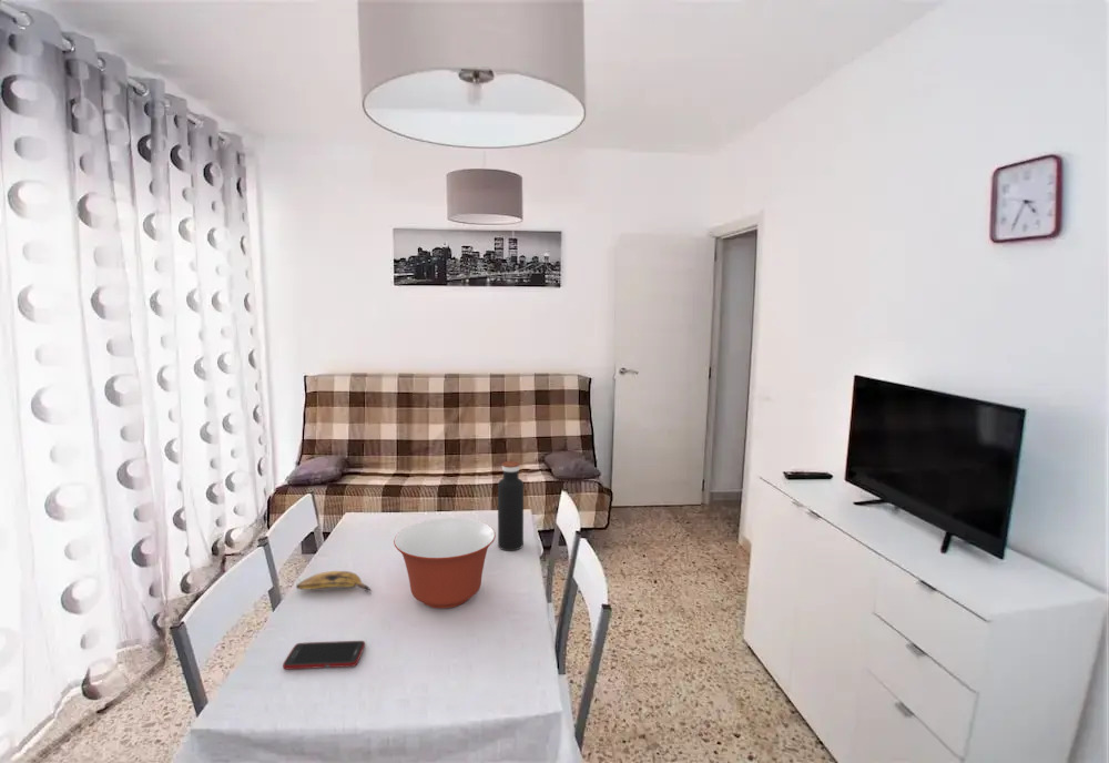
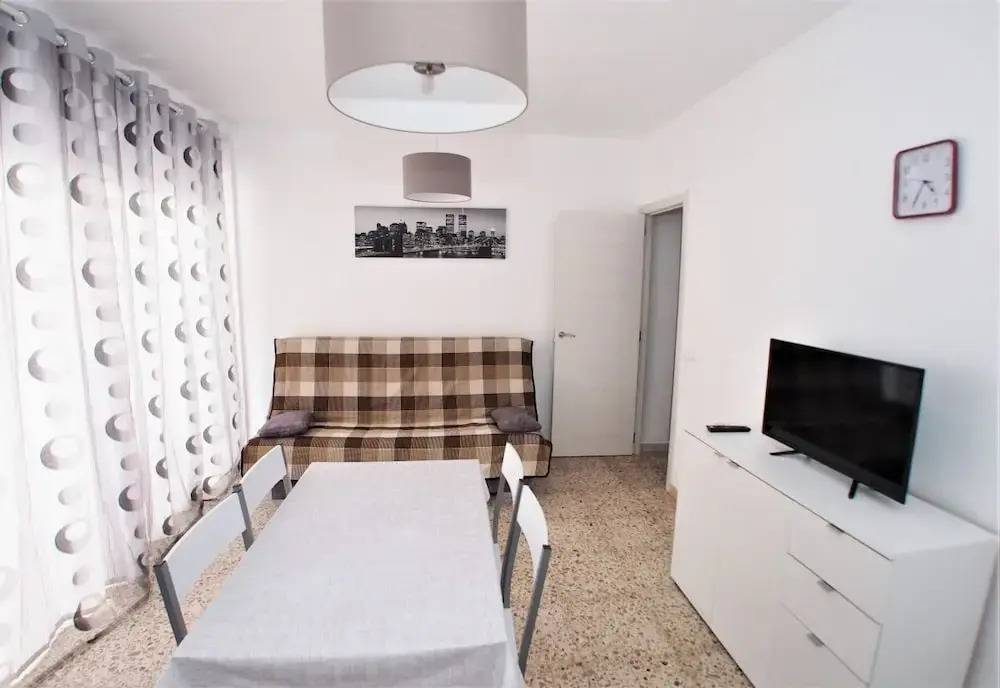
- water bottle [497,460,525,551]
- mixing bowl [393,517,497,609]
- cell phone [282,640,366,670]
- banana [295,570,373,592]
